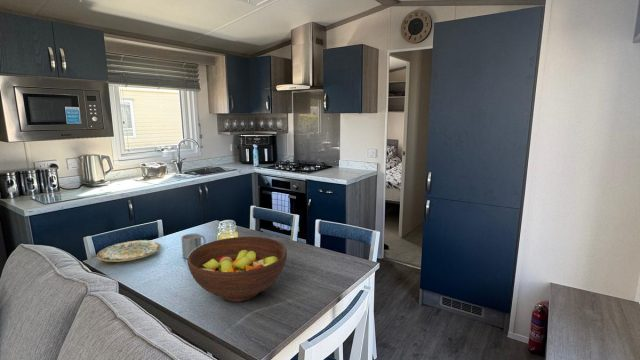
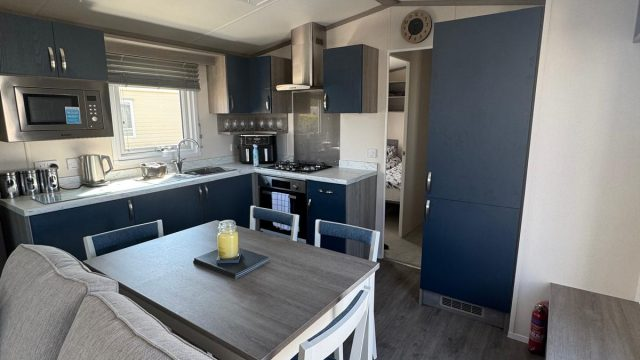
- fruit bowl [187,236,288,303]
- mug [181,232,206,260]
- plate [96,239,162,263]
